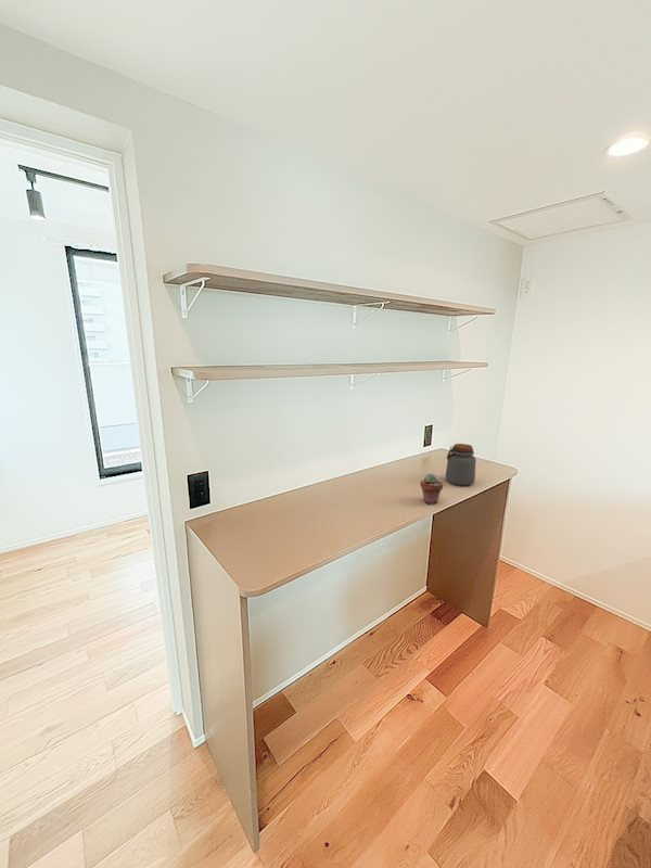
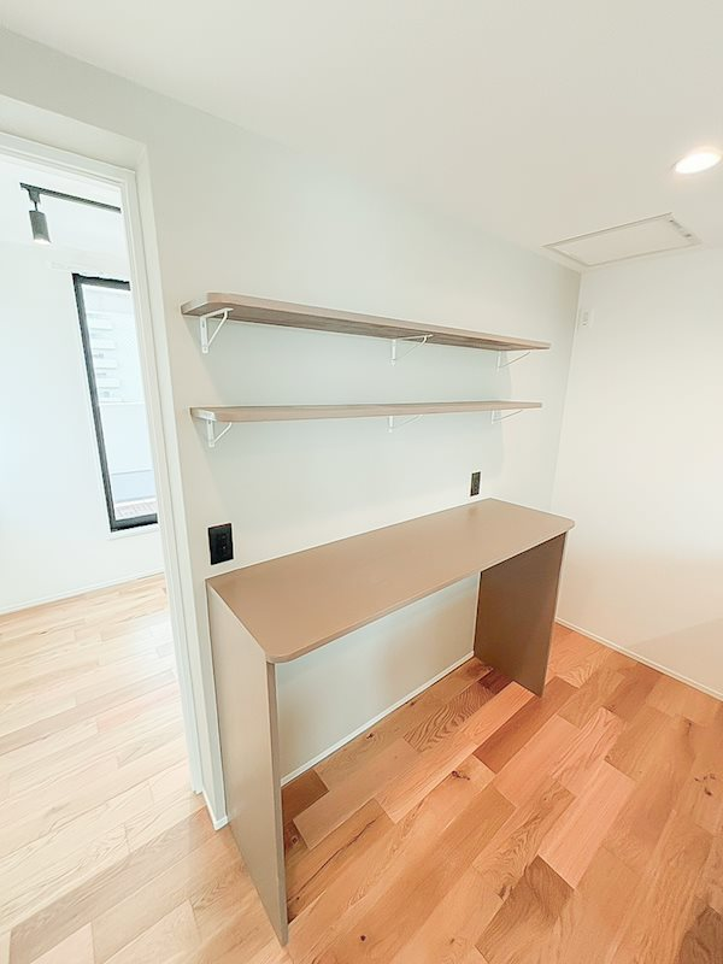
- jar [445,443,477,486]
- potted succulent [420,473,444,506]
